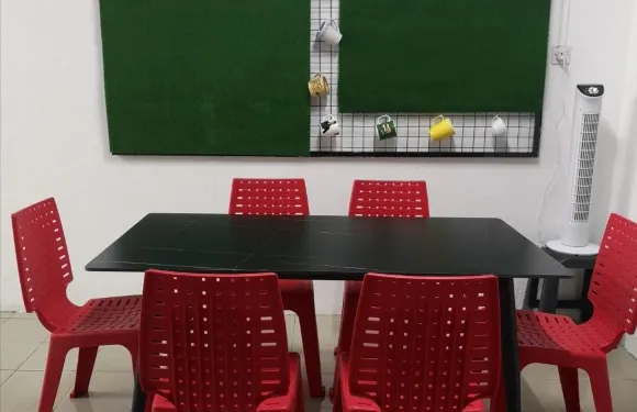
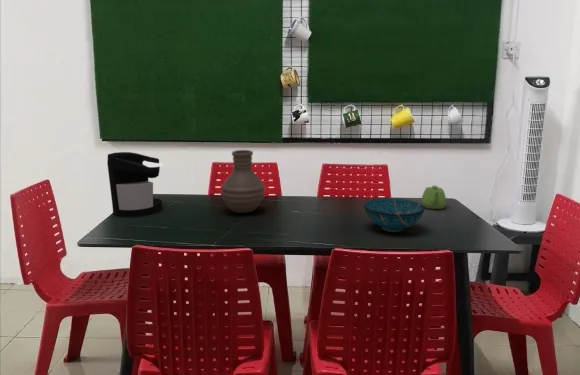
+ teapot [420,185,447,210]
+ vase [220,149,266,214]
+ bowl [363,197,425,233]
+ coffee maker [106,151,164,218]
